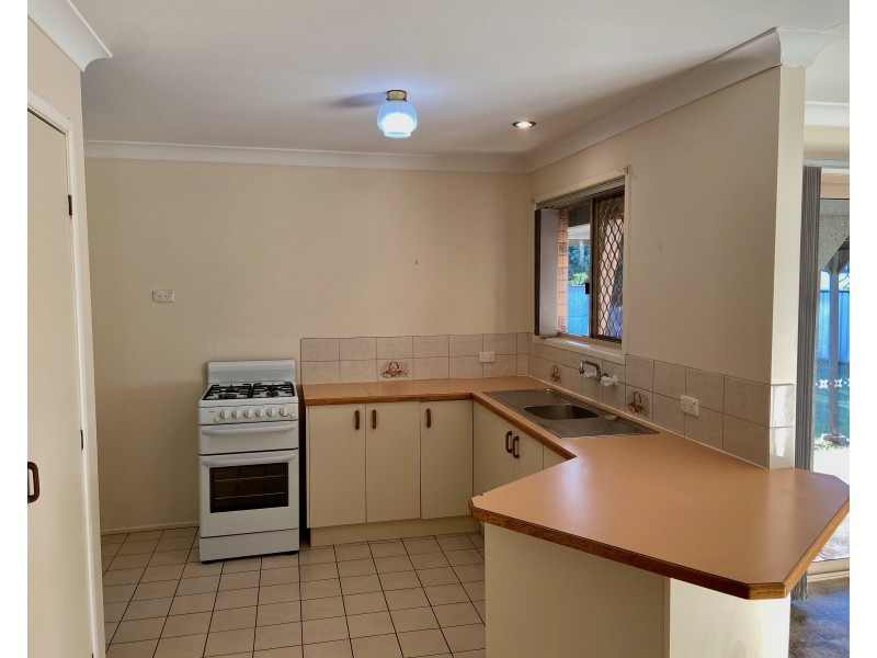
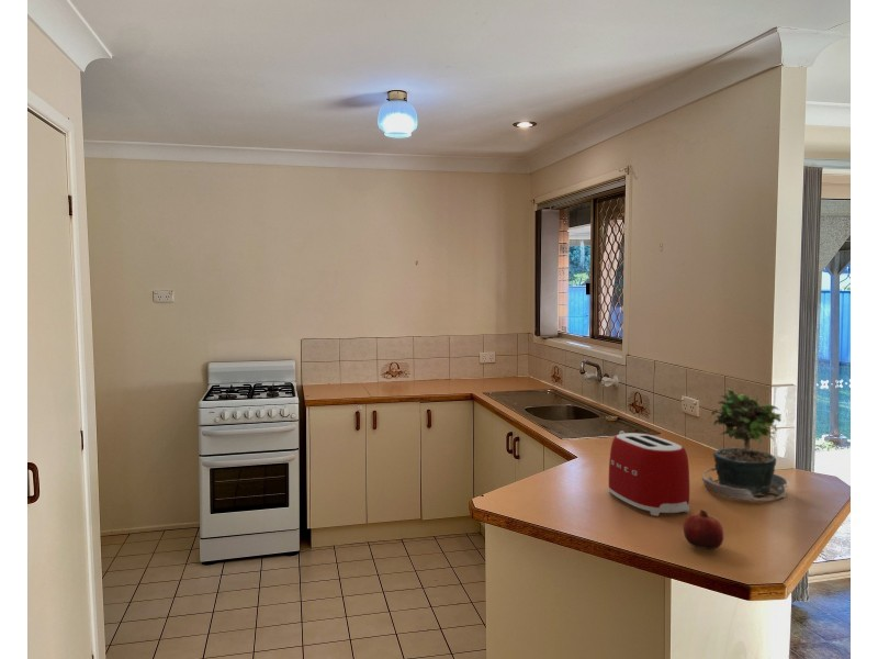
+ fruit [683,509,724,550]
+ potted plant [701,387,789,502]
+ toaster [607,429,690,517]
